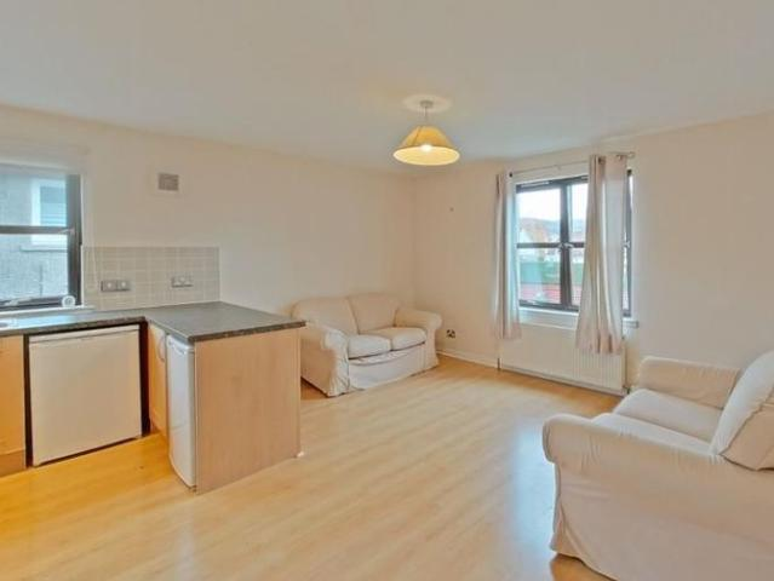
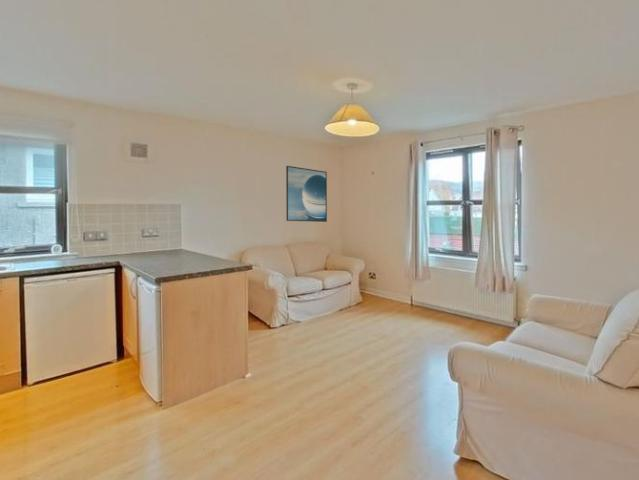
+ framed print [285,165,328,223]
